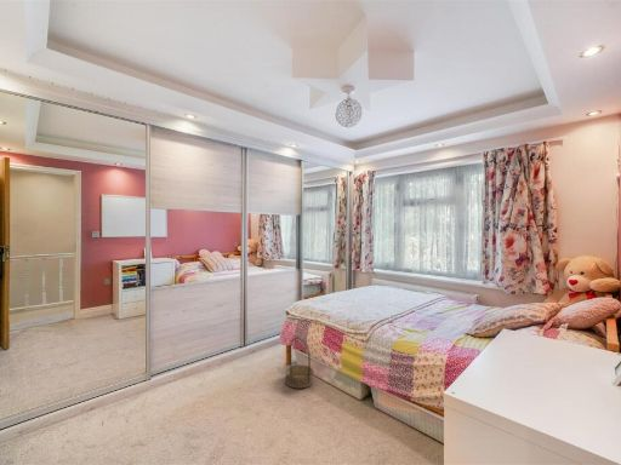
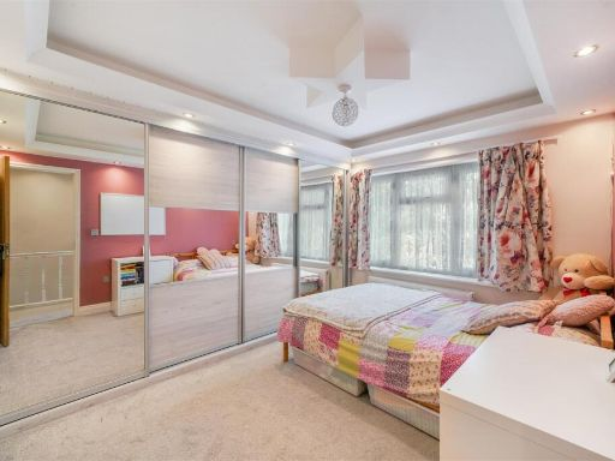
- basket [284,335,314,390]
